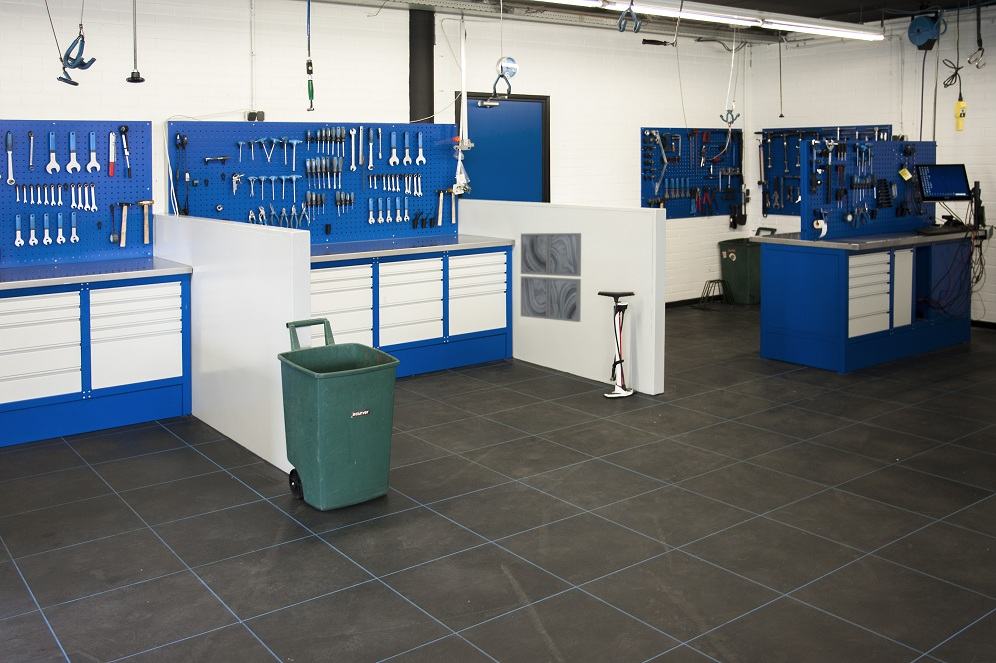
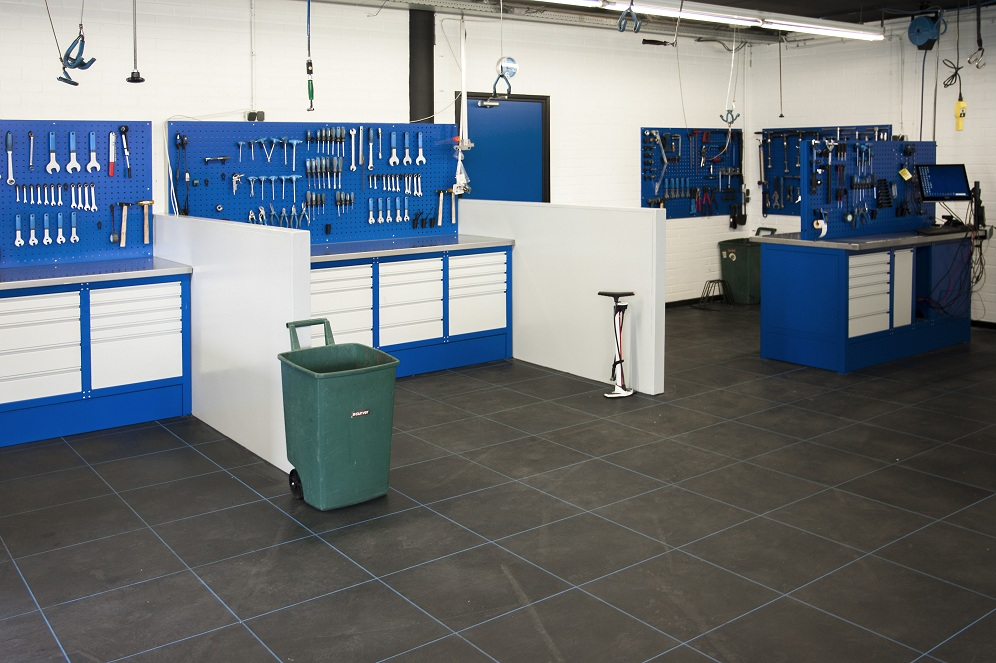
- wall art [520,232,582,323]
